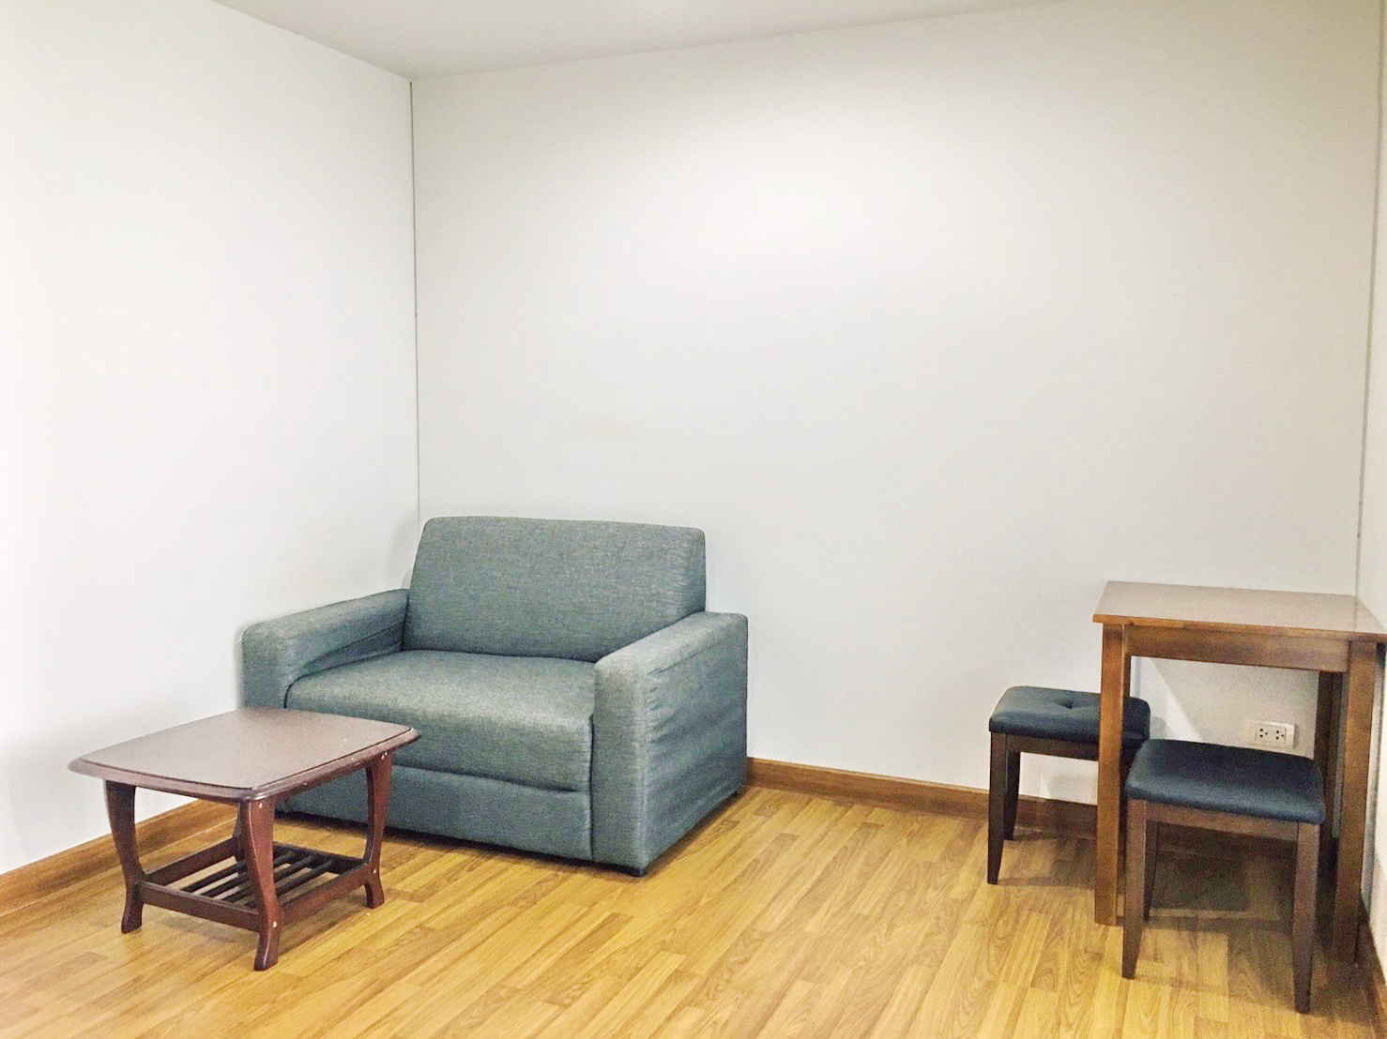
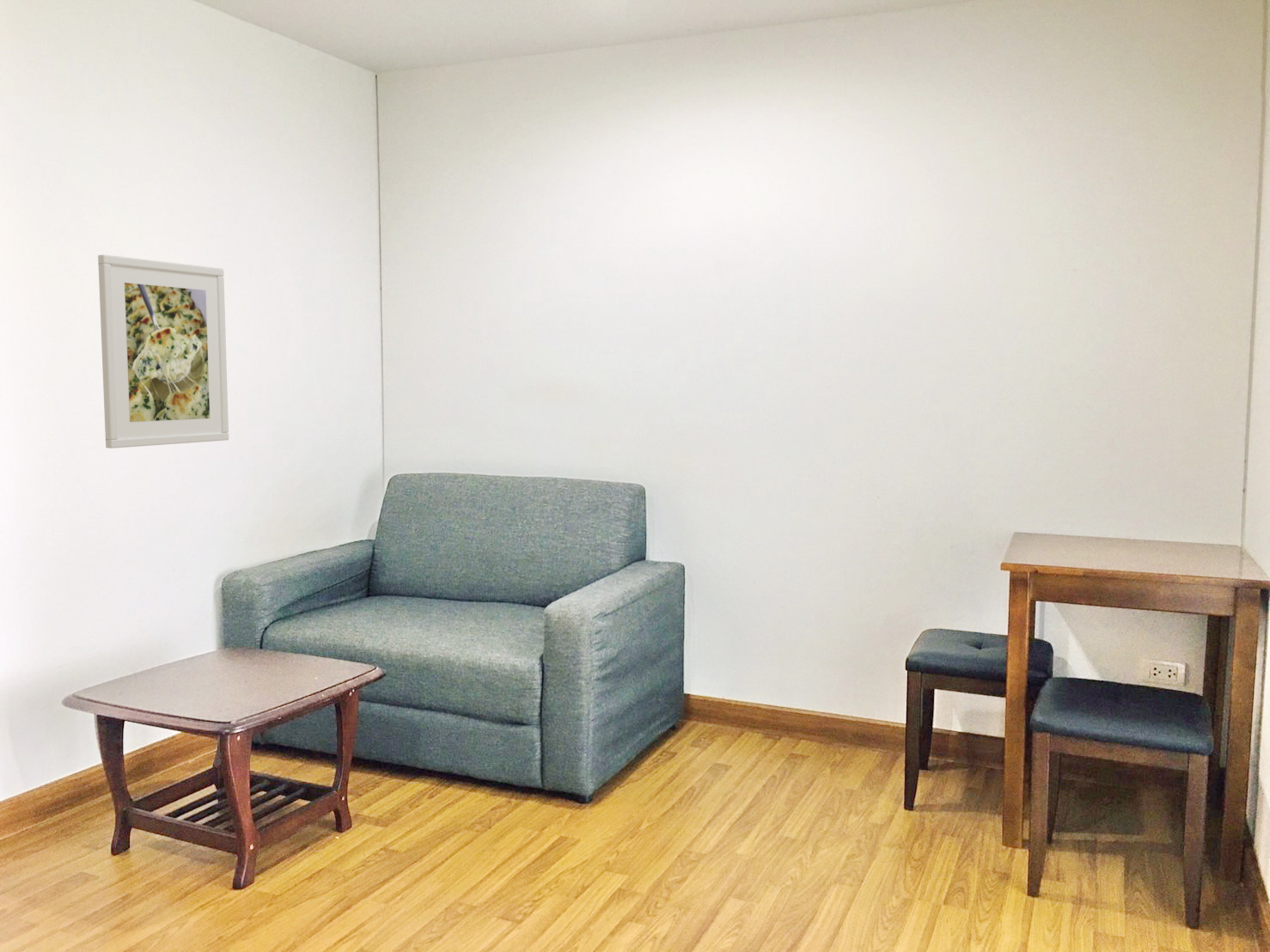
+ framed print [97,253,229,449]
